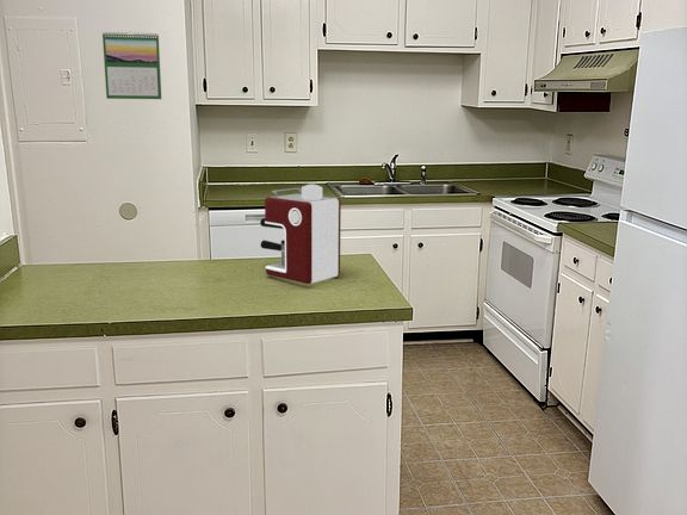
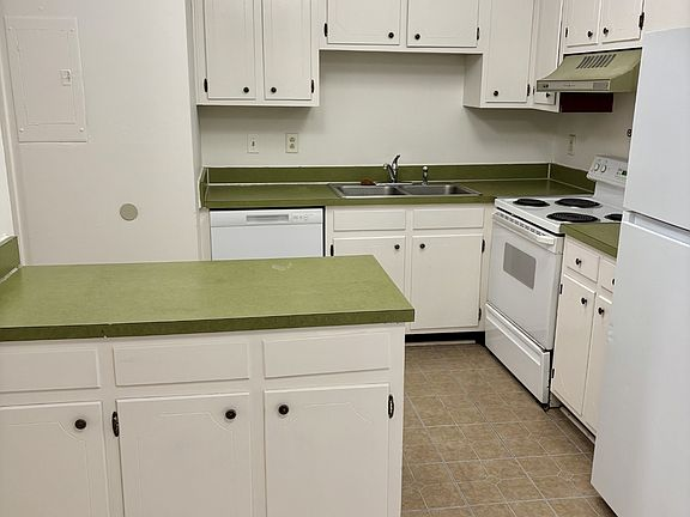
- calendar [101,30,162,100]
- coffee maker [259,184,342,285]
